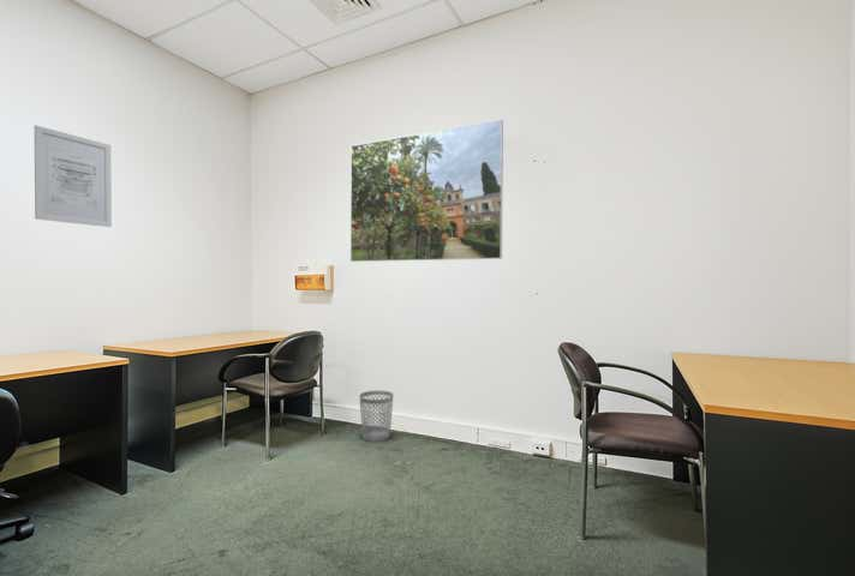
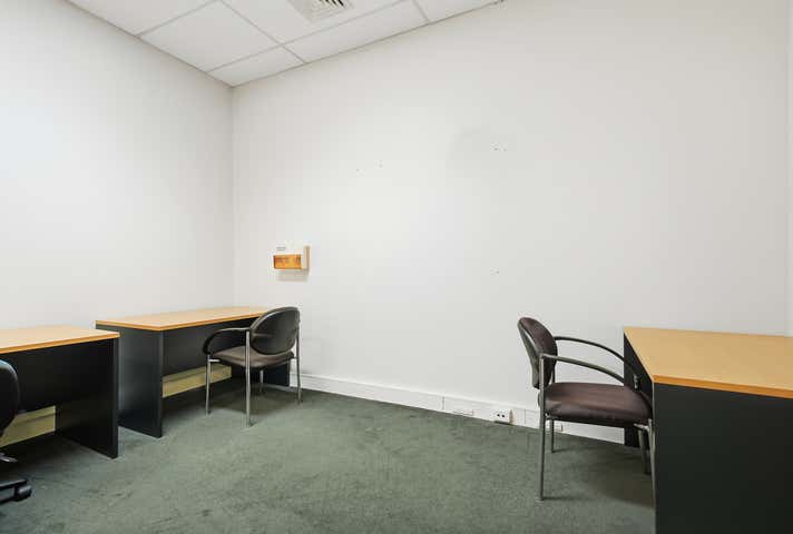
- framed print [349,119,504,263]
- wastebasket [358,389,395,443]
- wall art [34,124,113,228]
